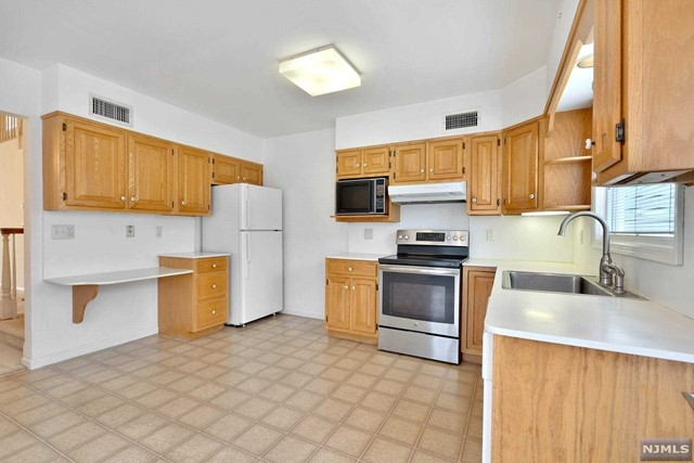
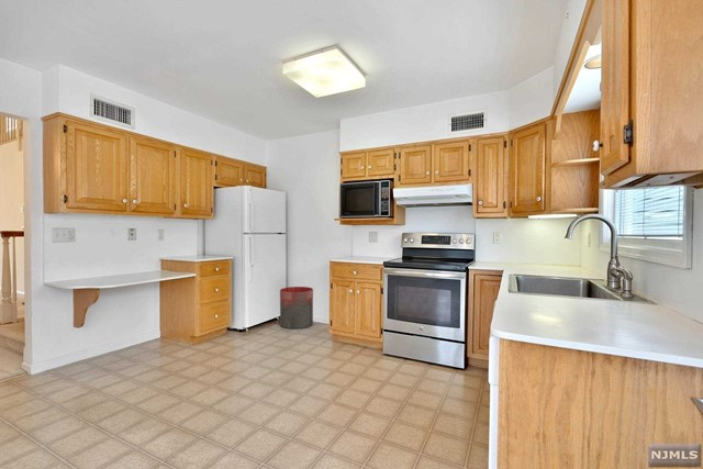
+ trash can [279,286,314,330]
